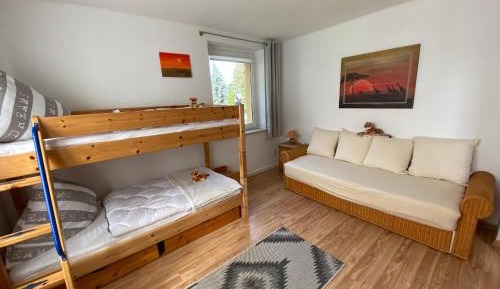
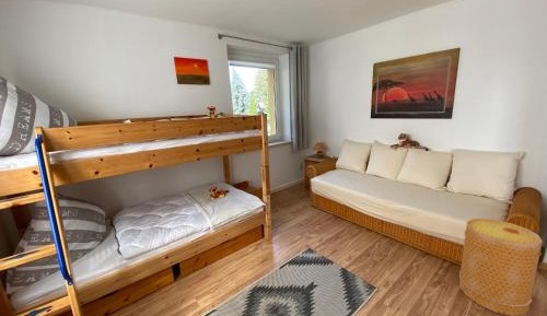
+ basket [458,218,544,316]
